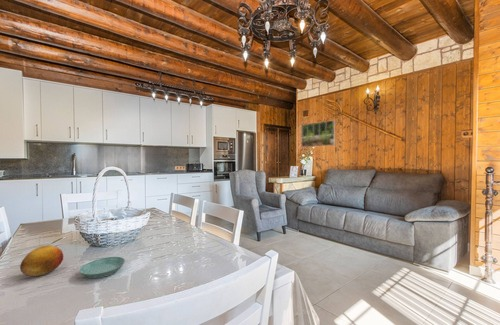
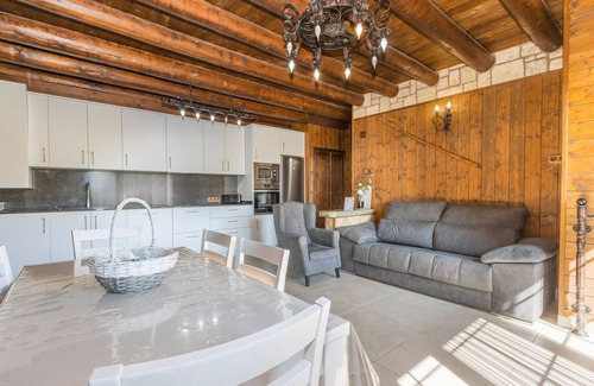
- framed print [300,119,336,148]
- saucer [79,256,126,279]
- fruit [19,245,64,277]
